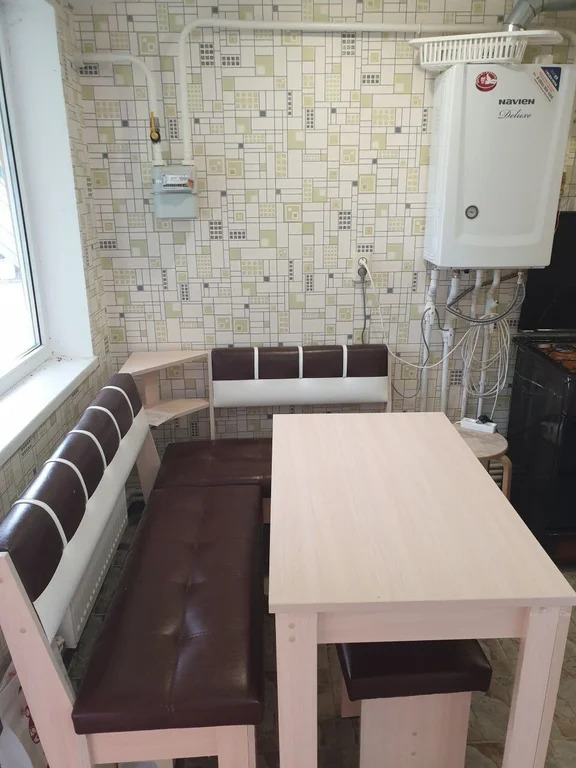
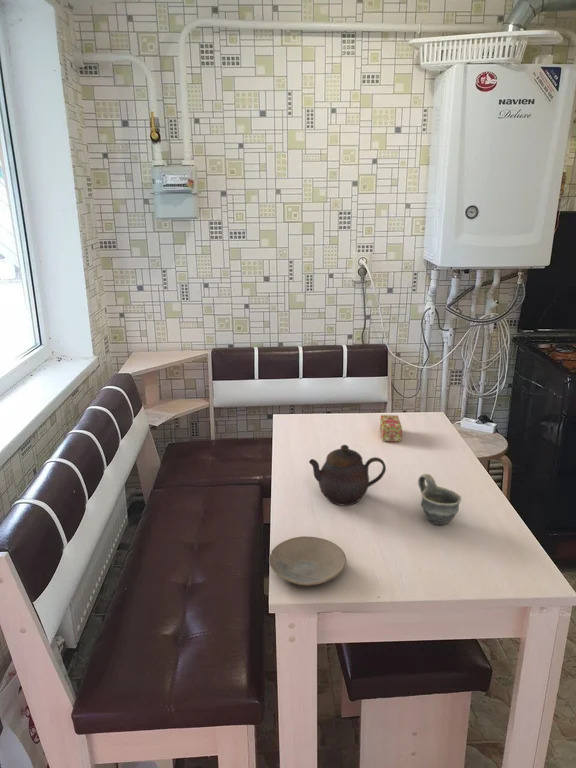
+ plate [268,535,347,587]
+ tea box [379,414,403,442]
+ teapot [308,444,387,507]
+ cup [417,473,462,526]
